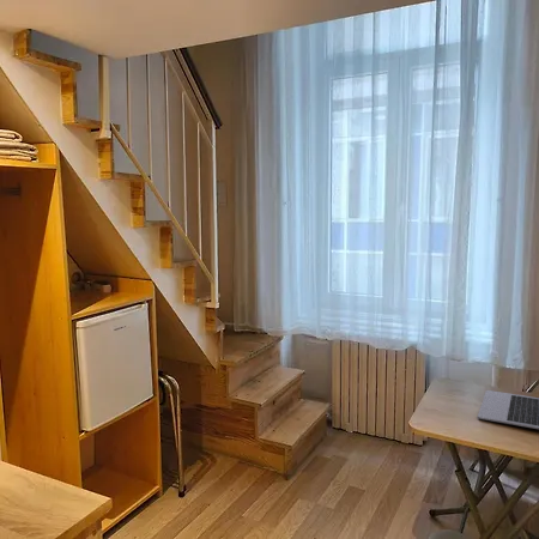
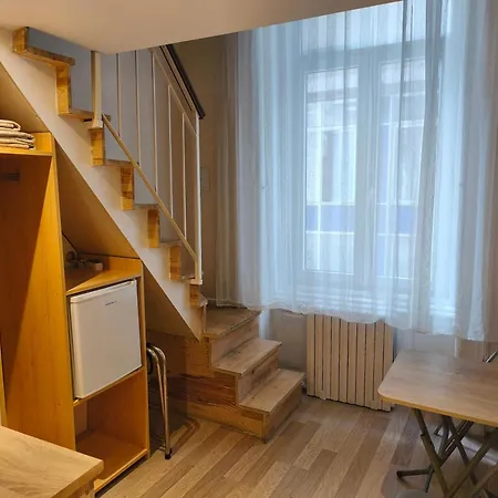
- laptop [477,389,539,430]
